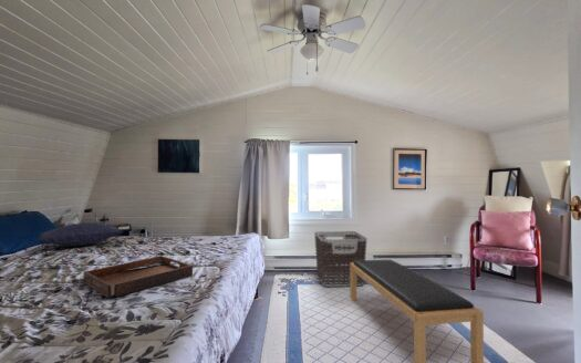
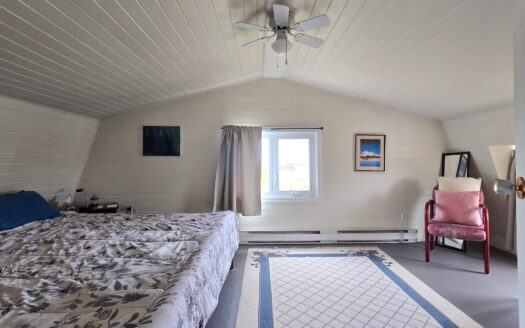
- clothes hamper [313,230,369,288]
- pillow [37,221,124,248]
- bench [350,259,485,363]
- serving tray [82,255,194,299]
